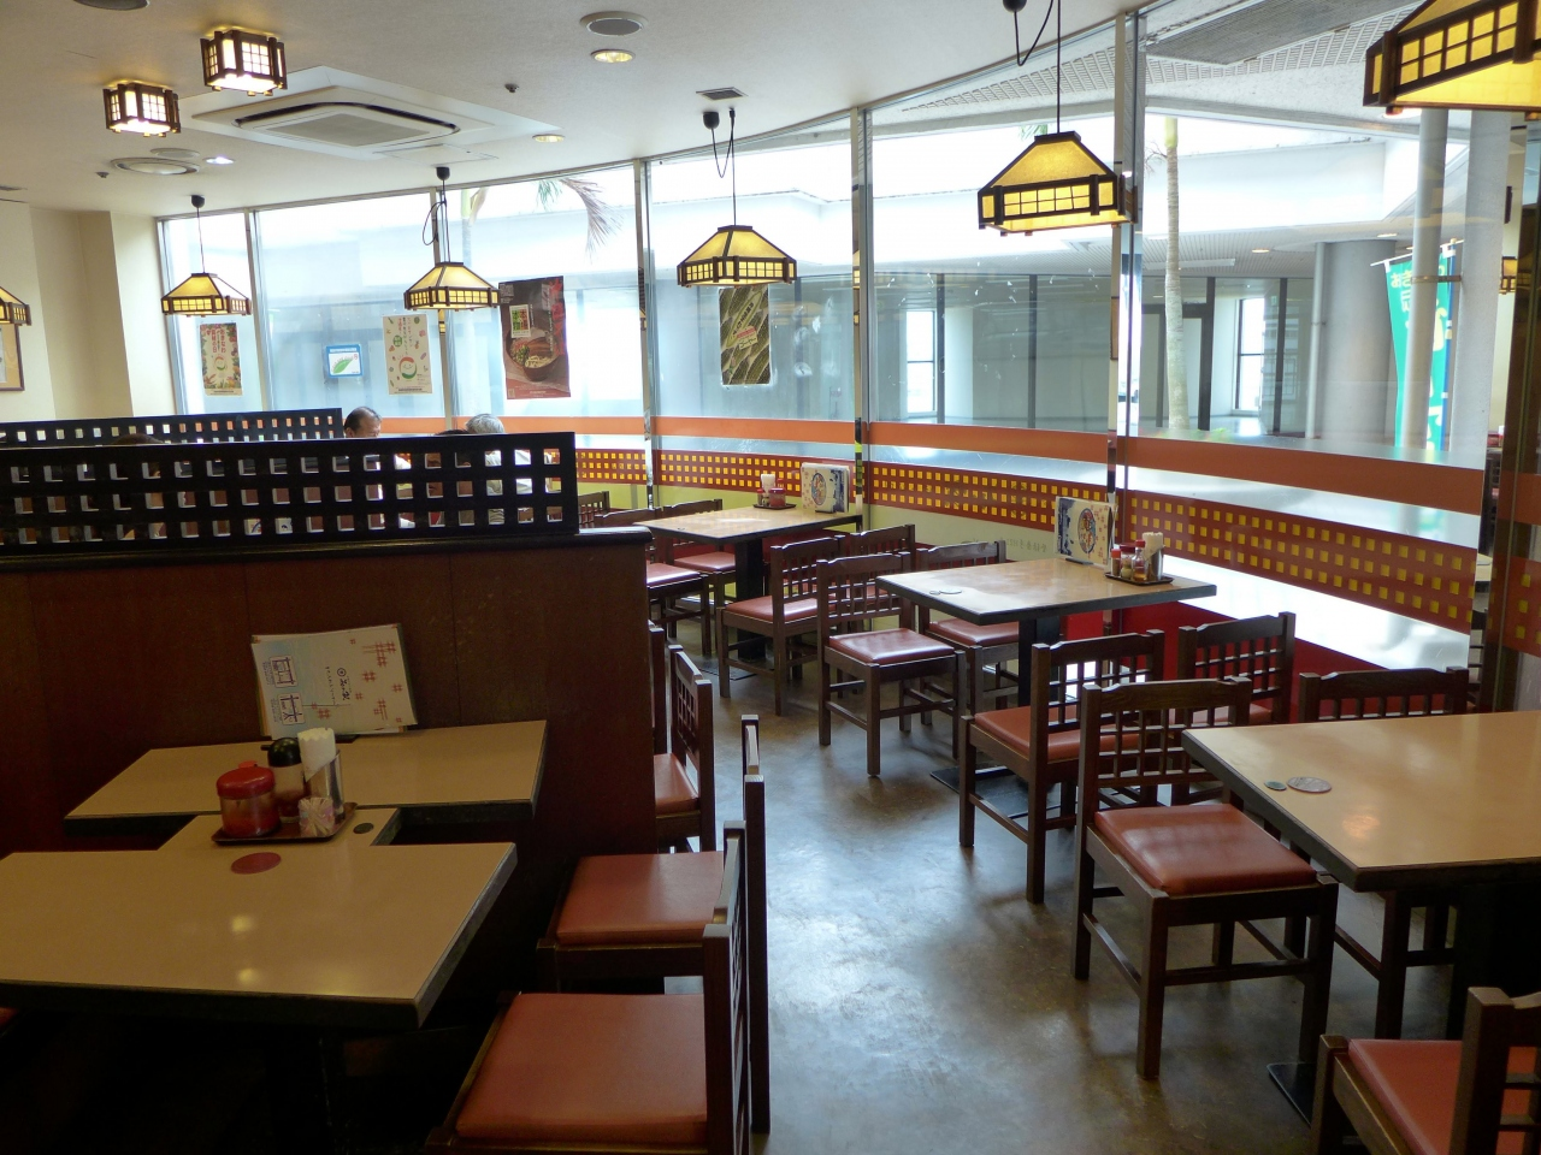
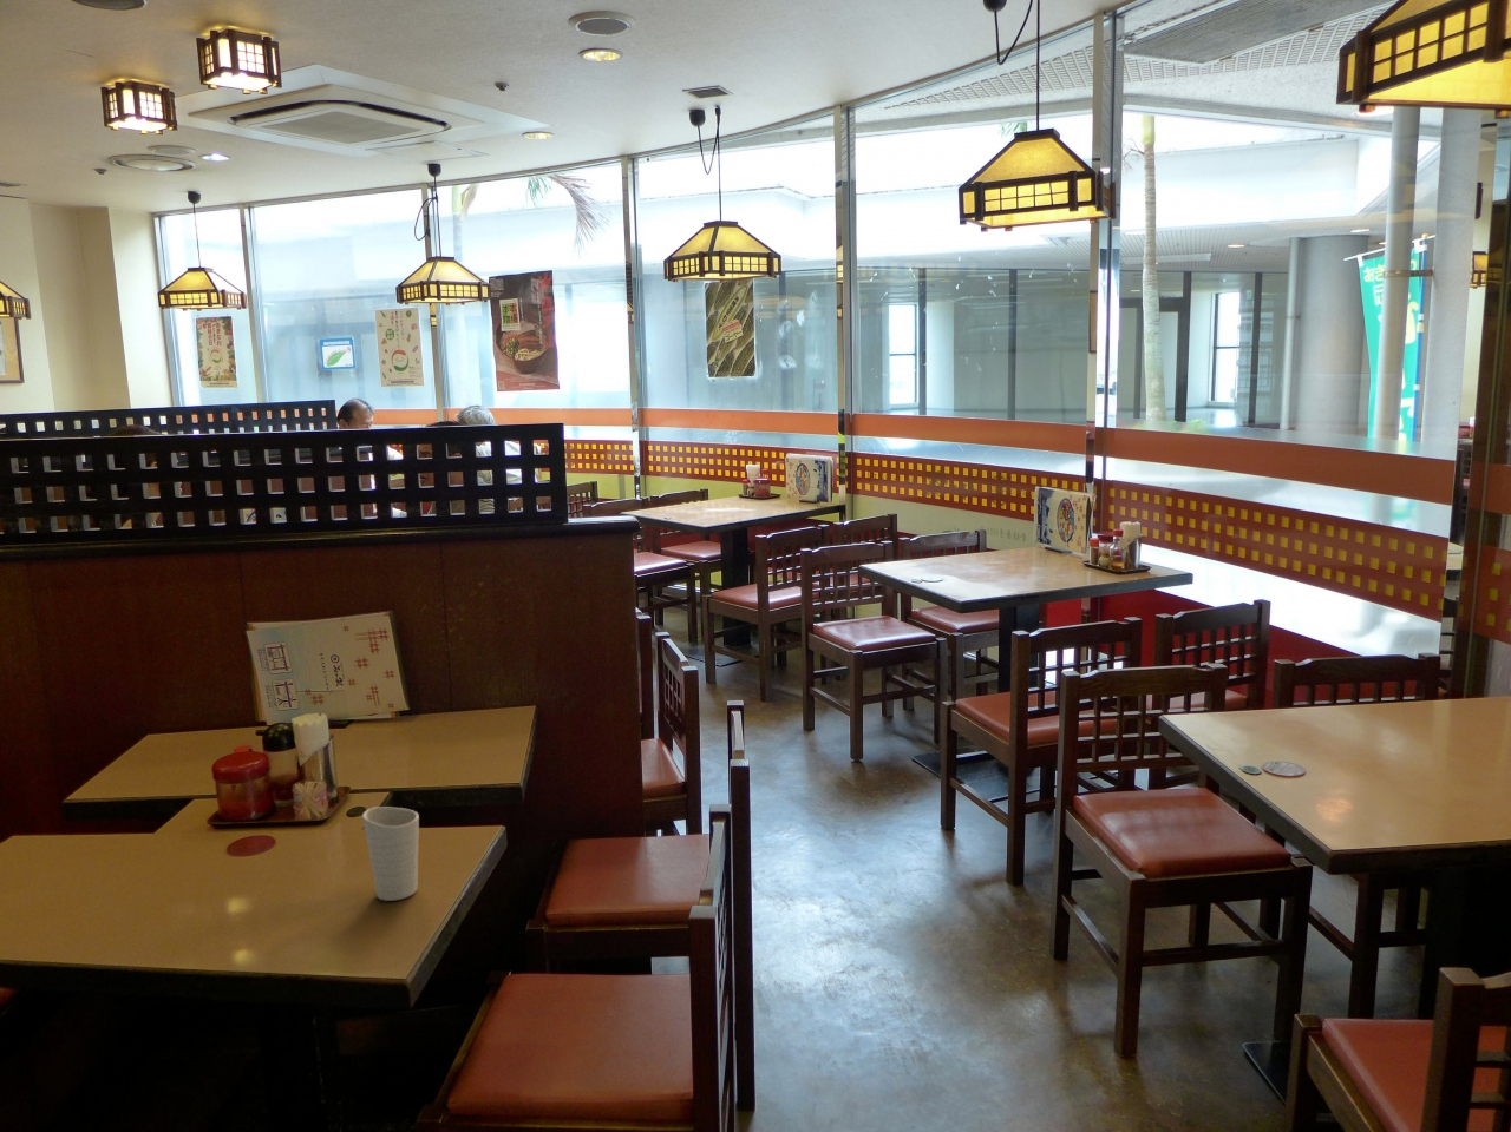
+ cup [362,805,420,903]
